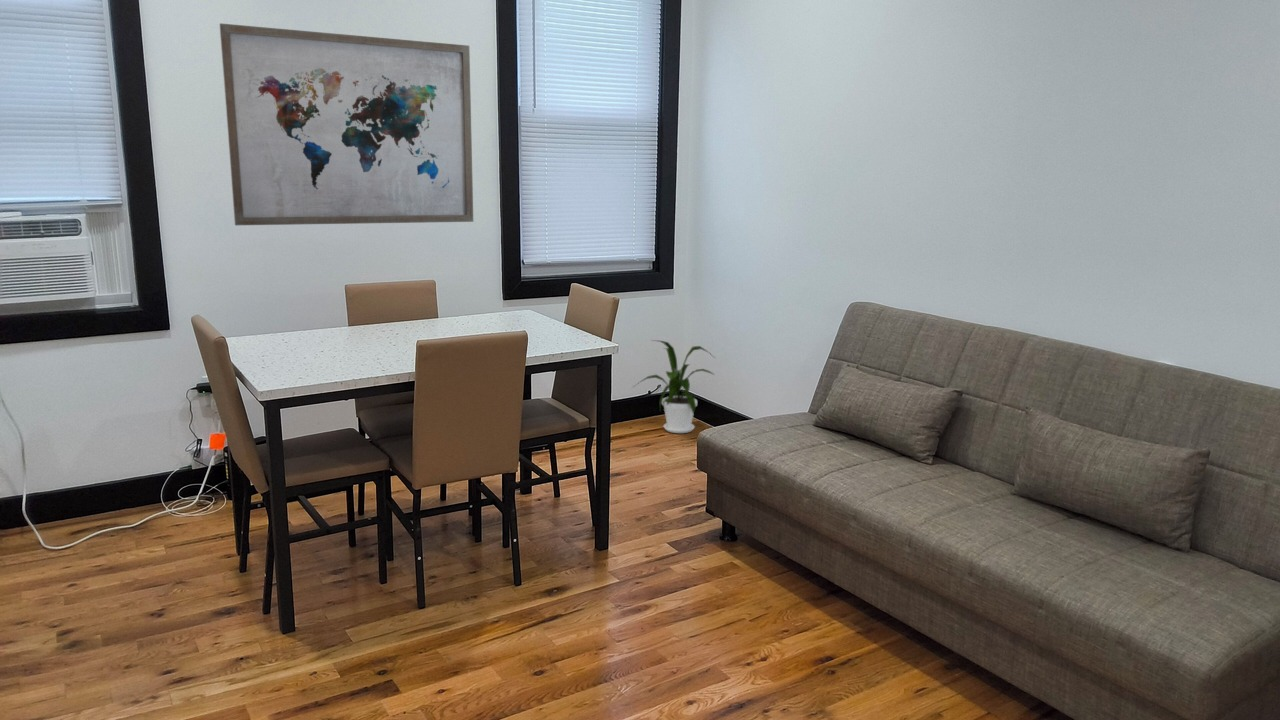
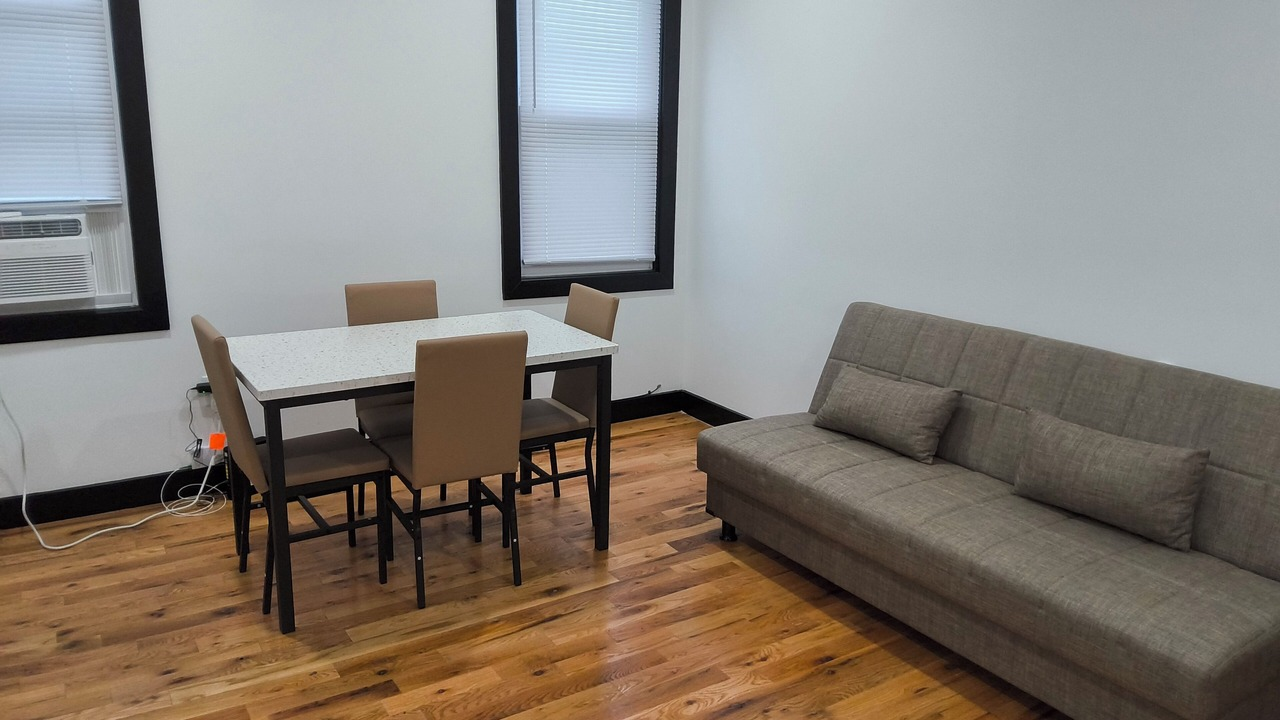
- house plant [631,339,716,434]
- wall art [218,22,474,226]
